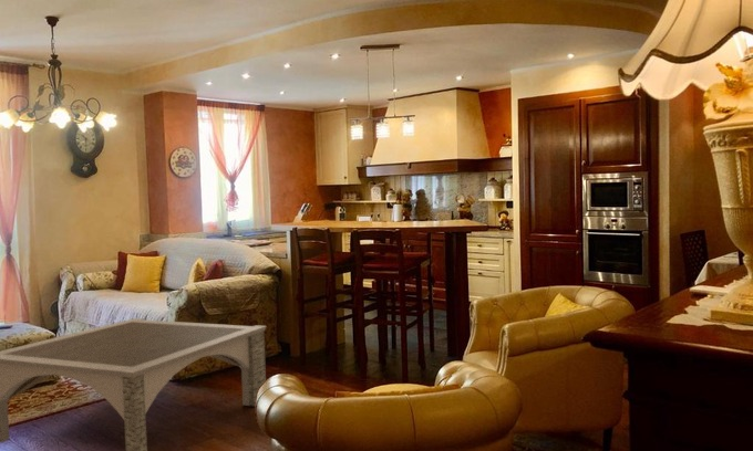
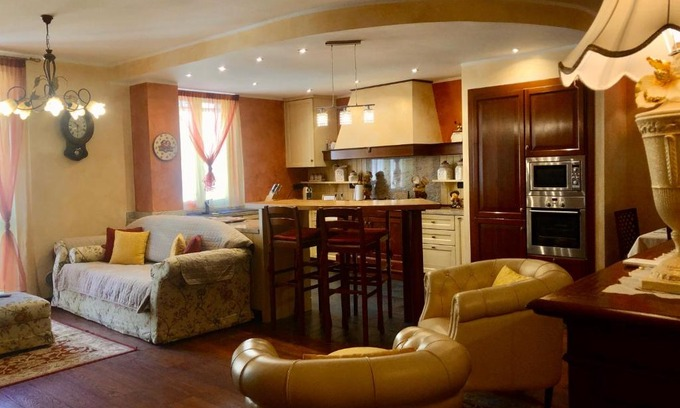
- coffee table [0,317,268,451]
